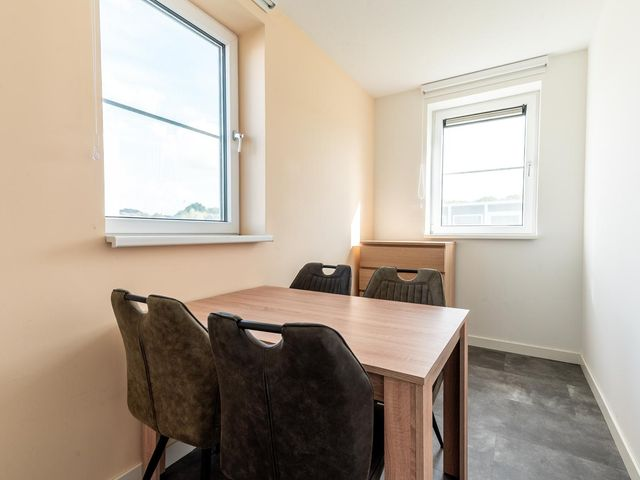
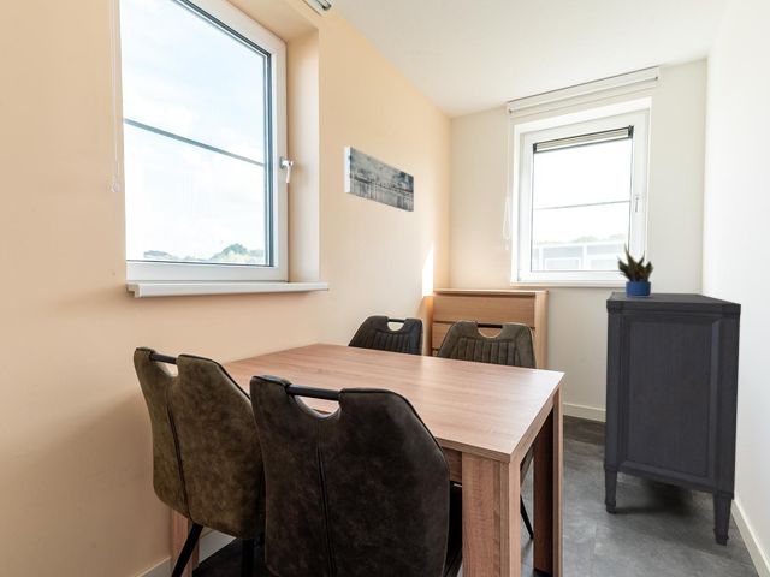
+ dresser [602,291,742,547]
+ wall art [343,145,415,213]
+ potted plant [616,242,654,297]
